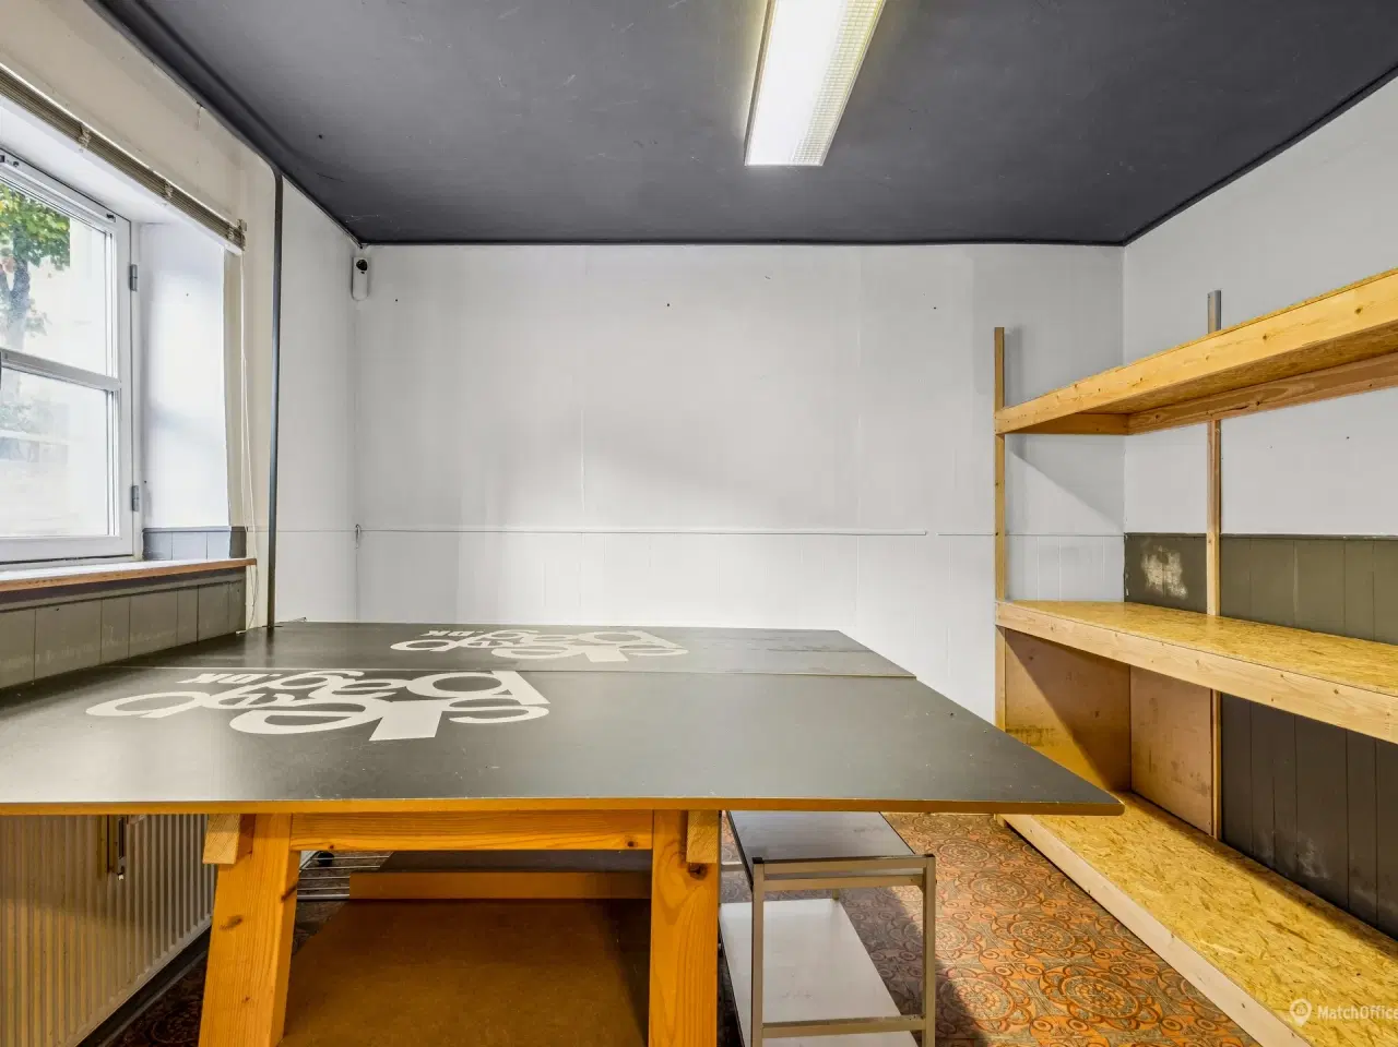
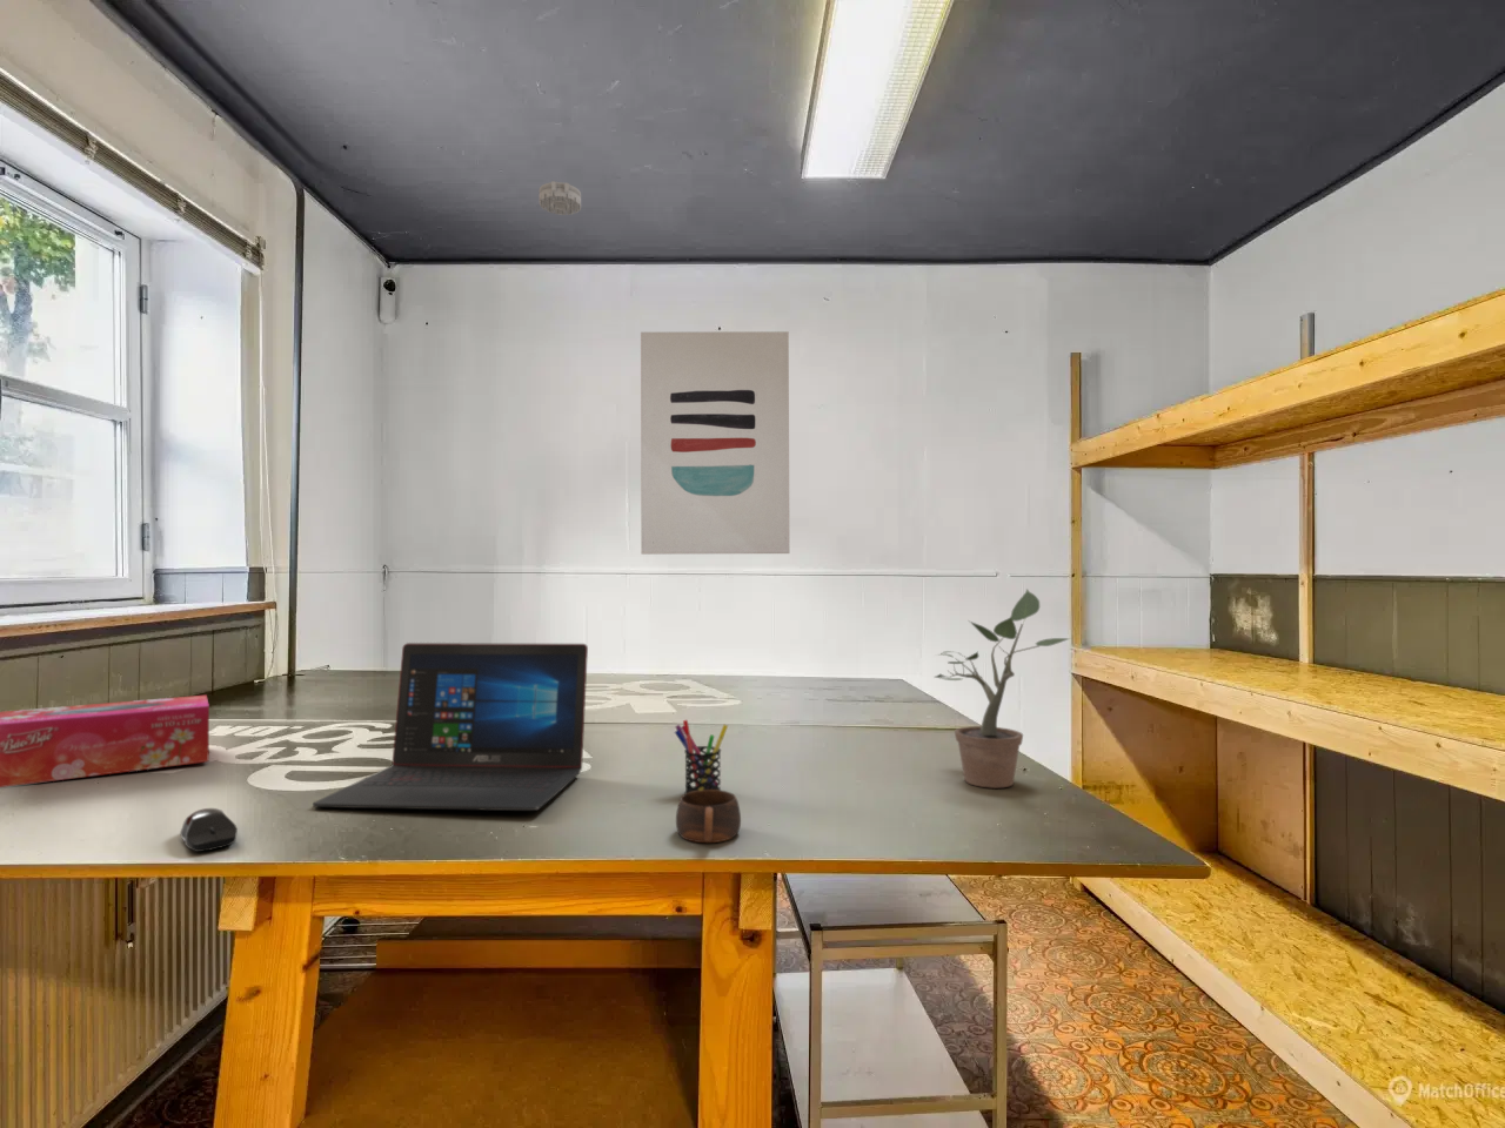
+ wall art [640,331,790,556]
+ cup [675,789,742,844]
+ pen holder [674,719,729,794]
+ tissue box [0,694,211,788]
+ smoke detector [538,180,582,216]
+ potted plant [931,588,1074,789]
+ laptop [312,641,589,812]
+ computer mouse [179,807,238,853]
